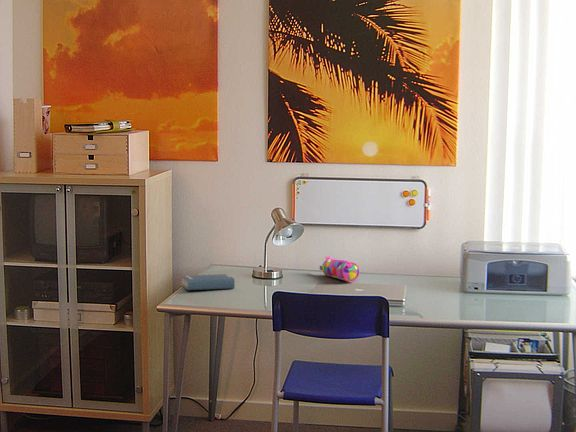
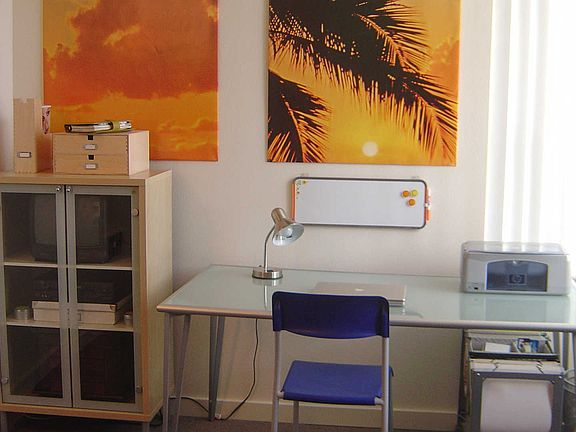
- hardback book [180,273,235,291]
- pencil case [319,255,360,282]
